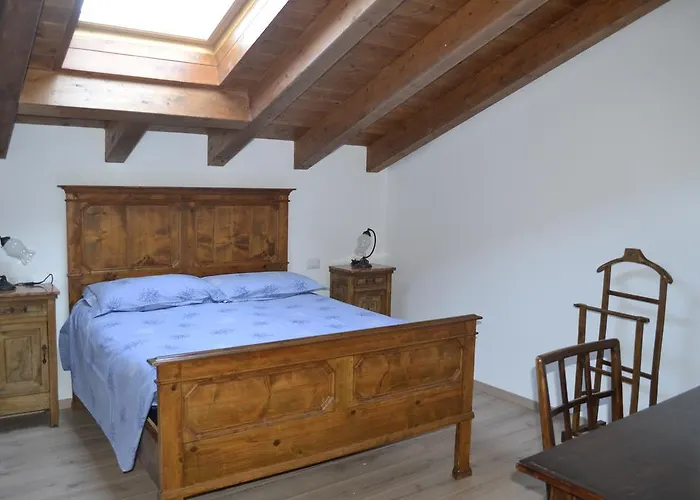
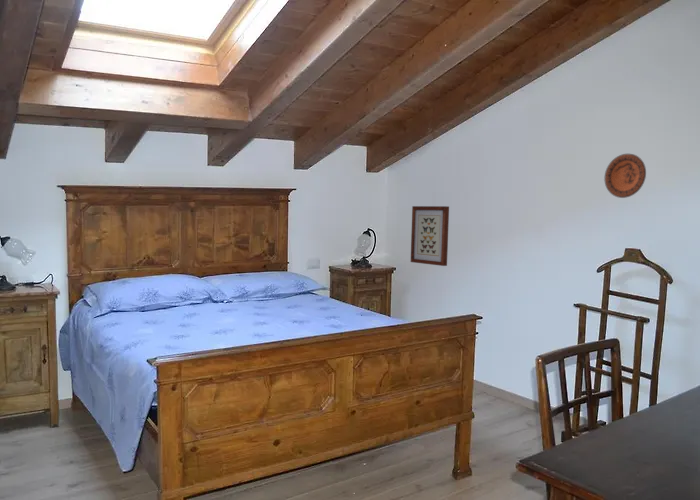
+ wall art [410,205,450,267]
+ decorative plate [603,153,647,199]
